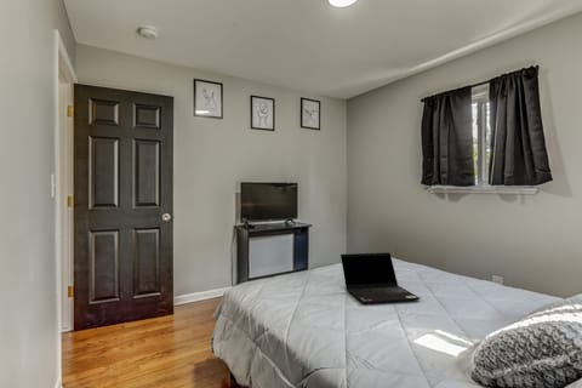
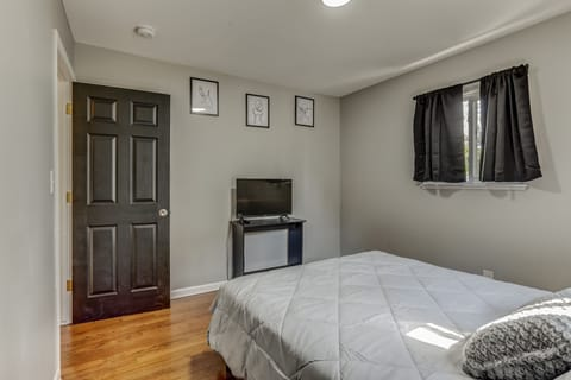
- laptop computer [340,251,422,304]
